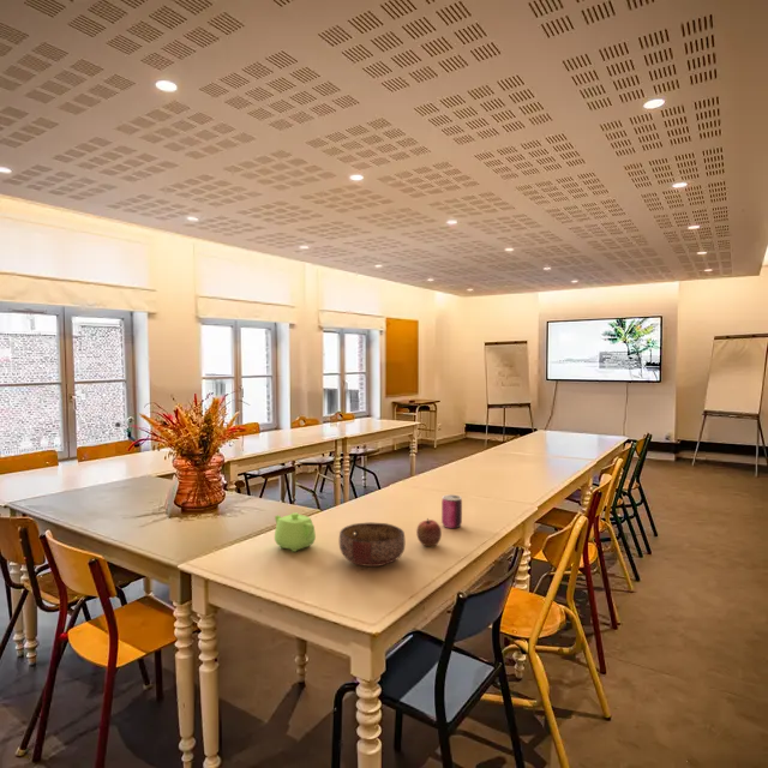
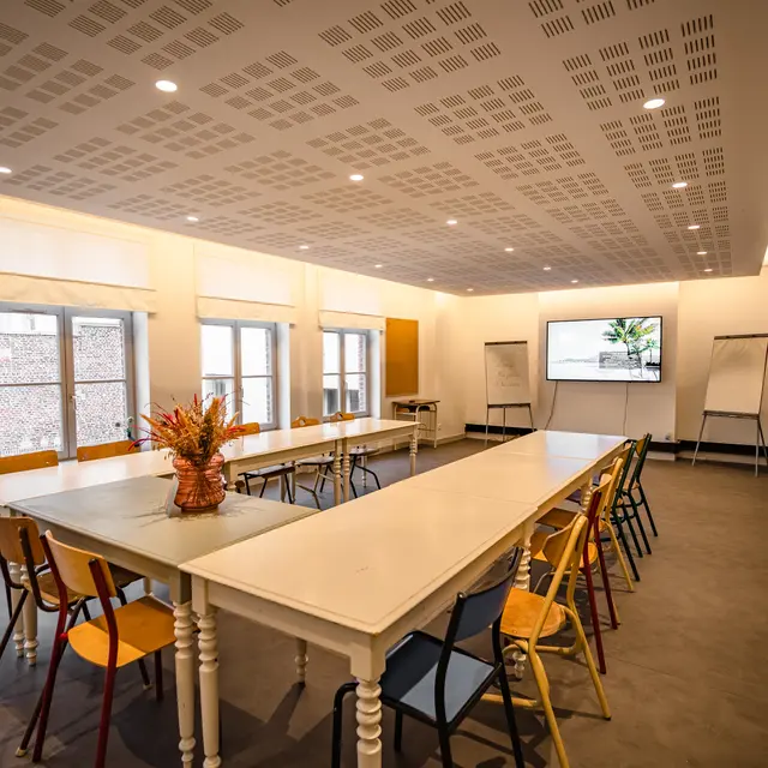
- bowl [338,522,406,568]
- can [440,493,463,529]
- teapot [274,511,317,553]
- apple [415,517,443,547]
